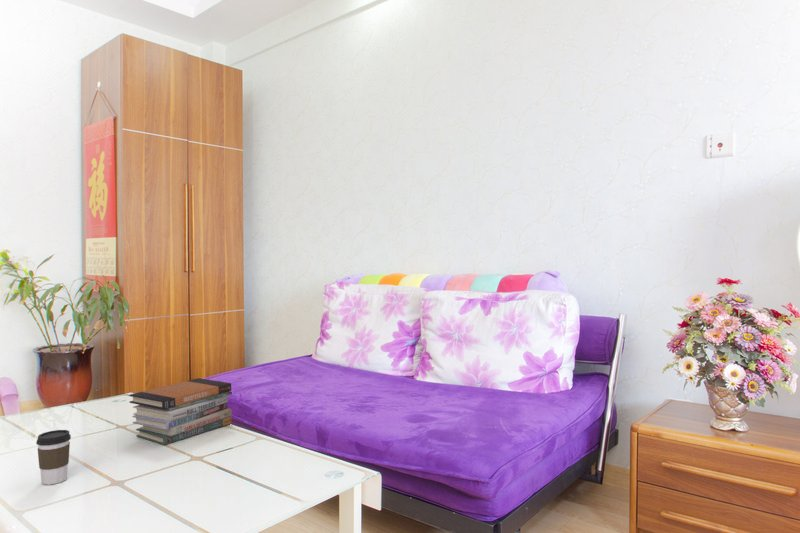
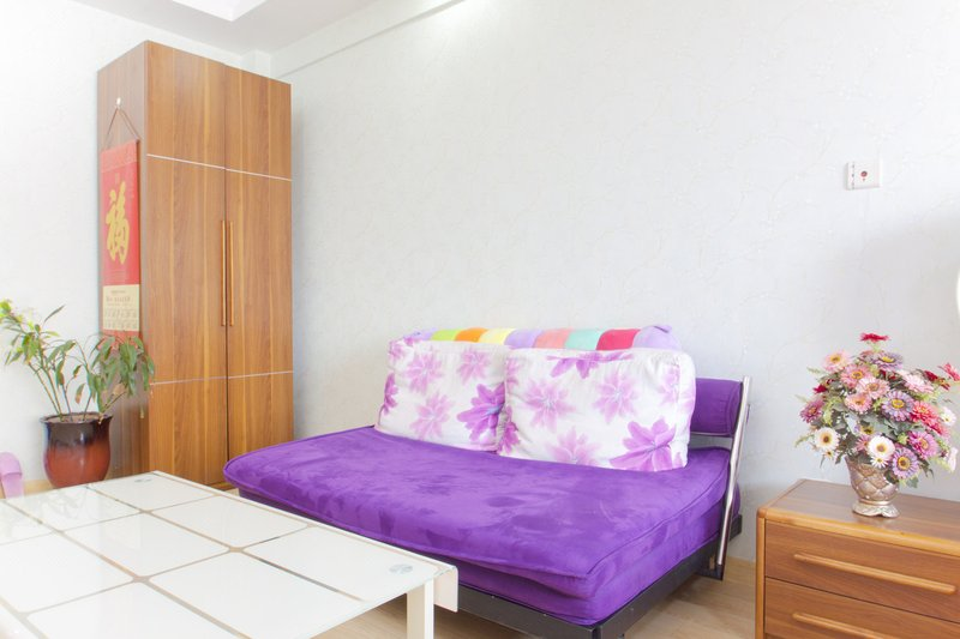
- coffee cup [35,429,72,485]
- book stack [128,377,233,446]
